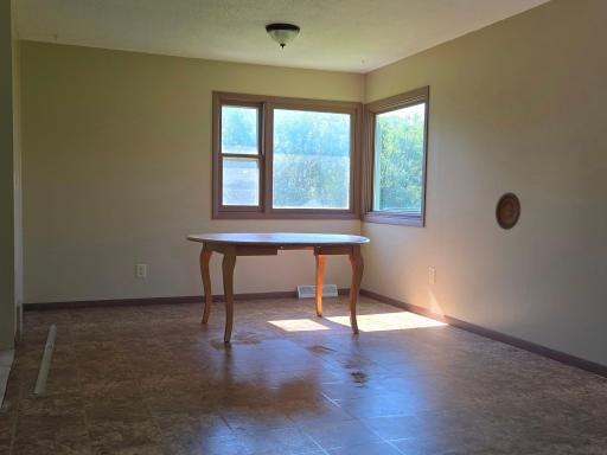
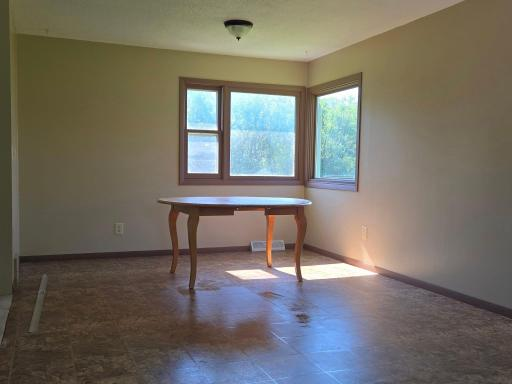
- decorative plate [494,191,522,231]
